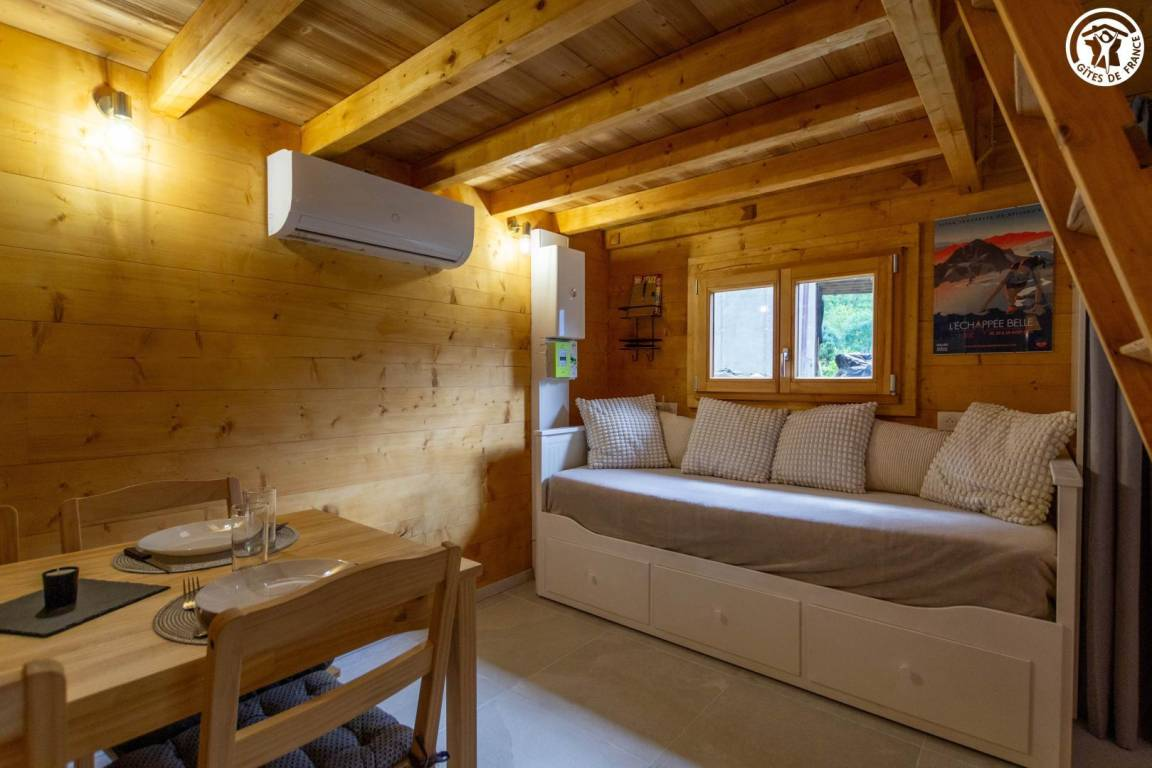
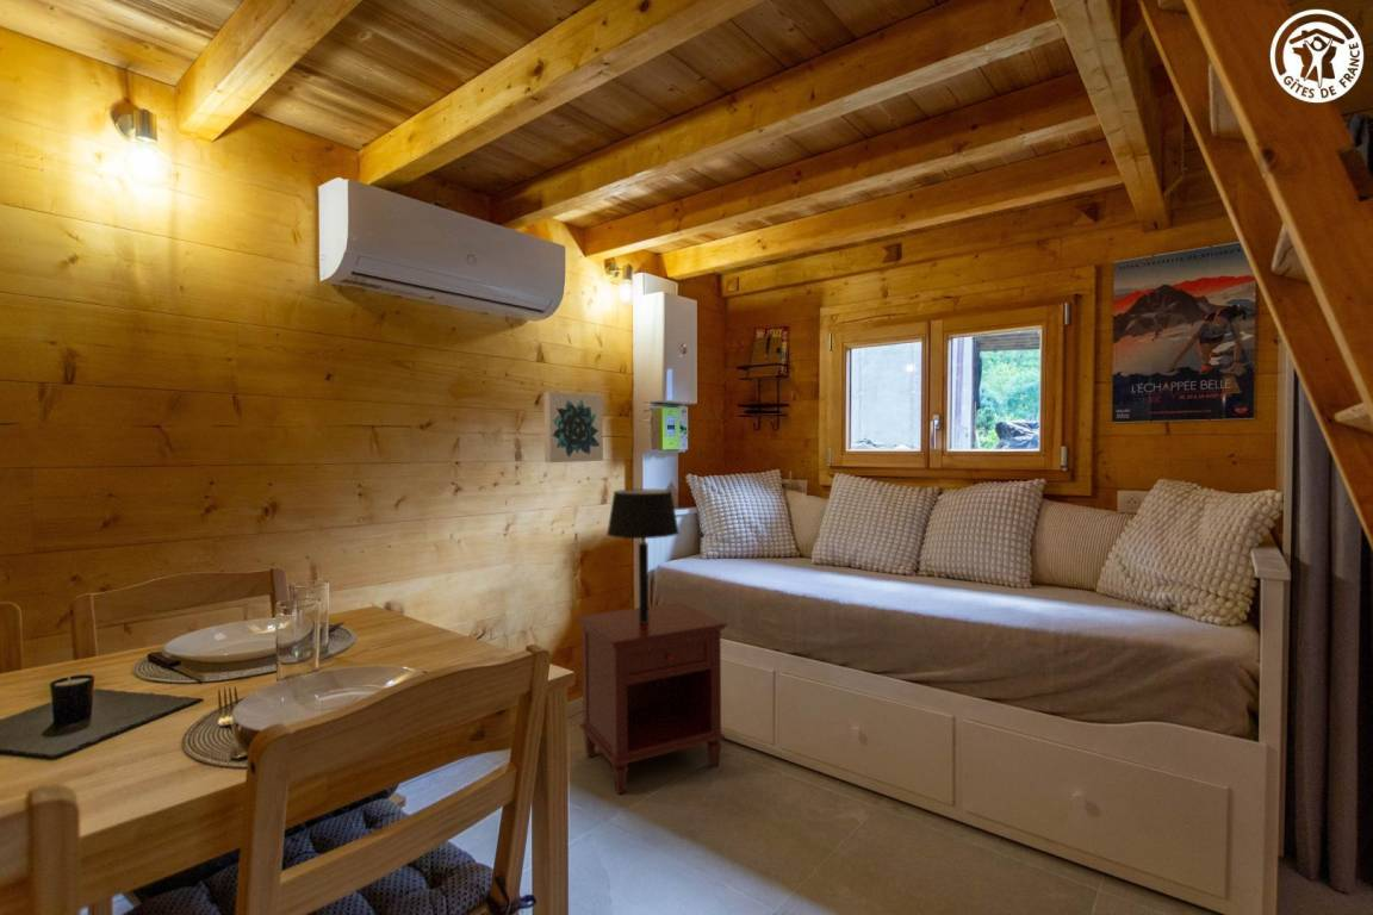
+ wall art [543,391,604,463]
+ table lamp [605,488,681,623]
+ nightstand [576,602,728,795]
